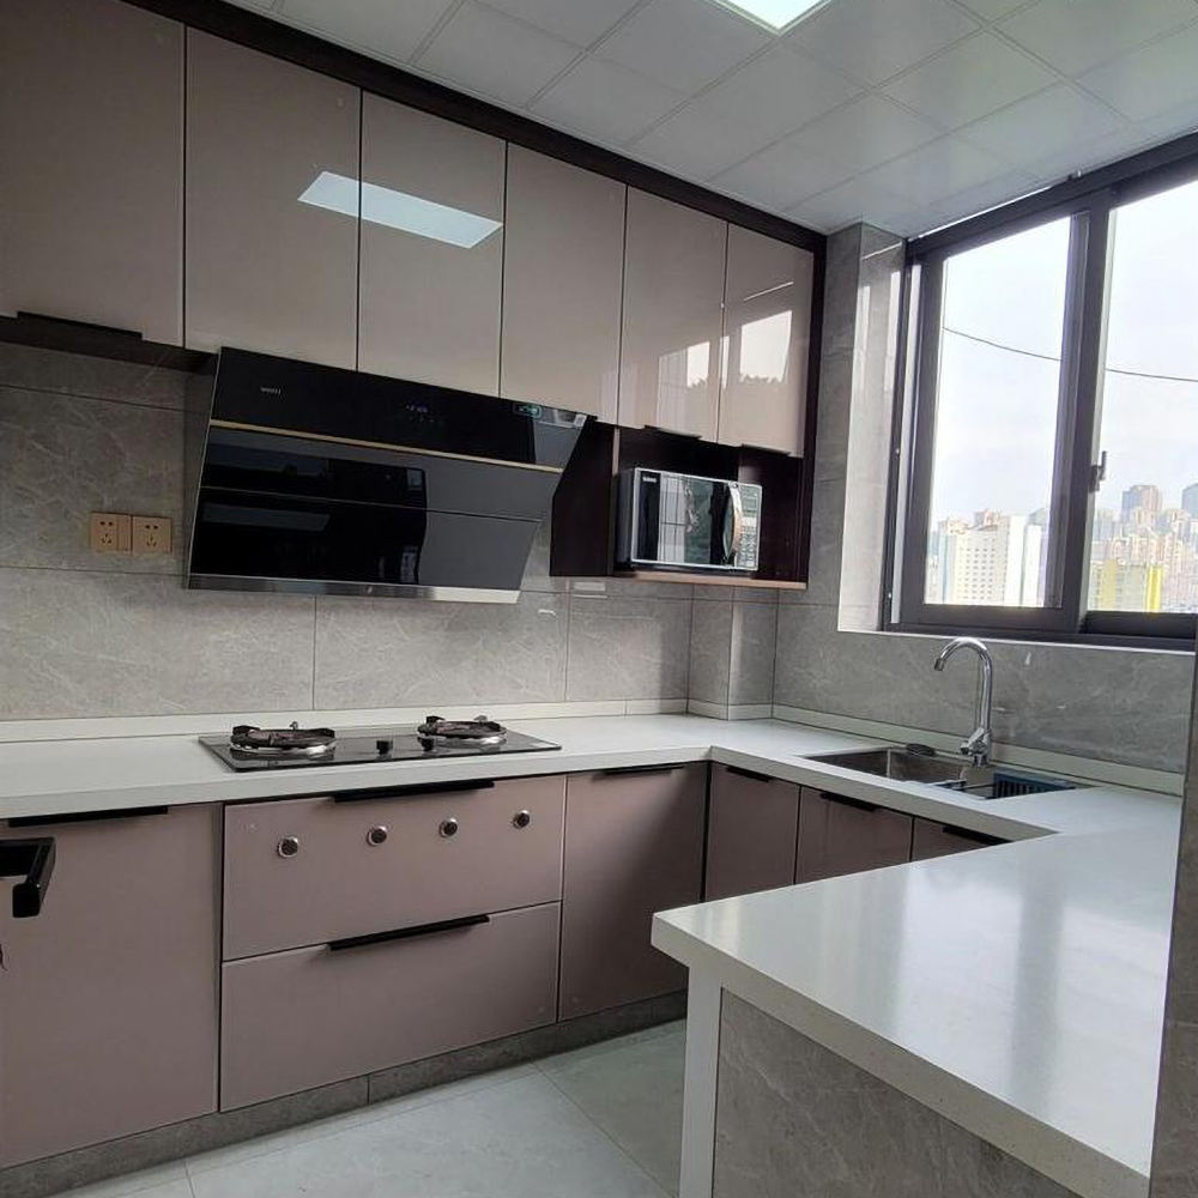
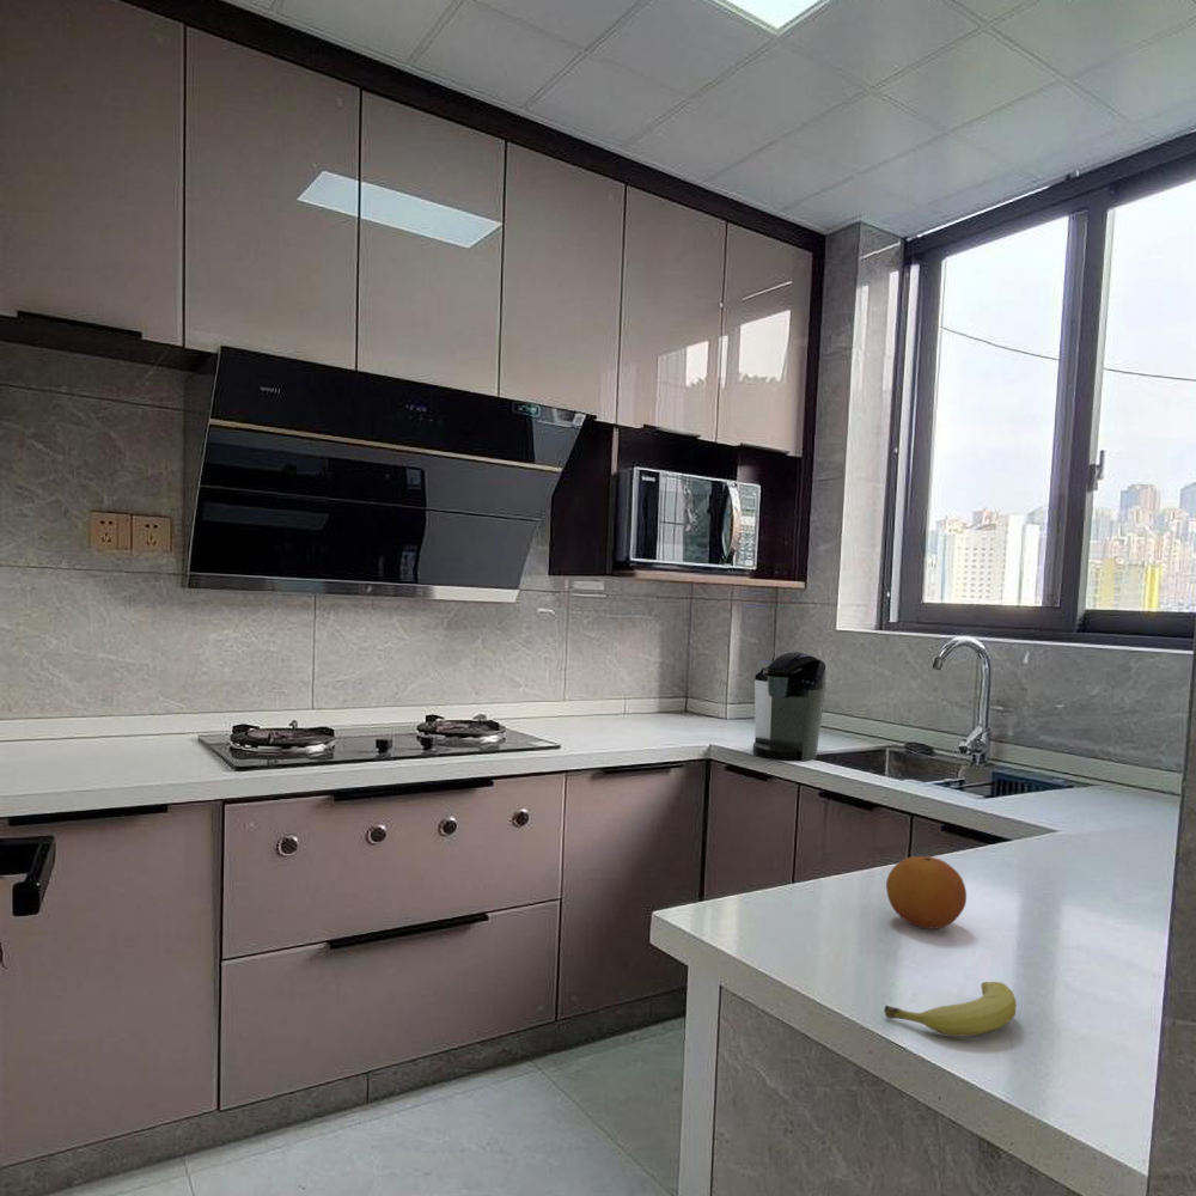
+ coffee maker [751,651,826,763]
+ fruit [885,855,968,930]
+ fruit [883,981,1018,1037]
